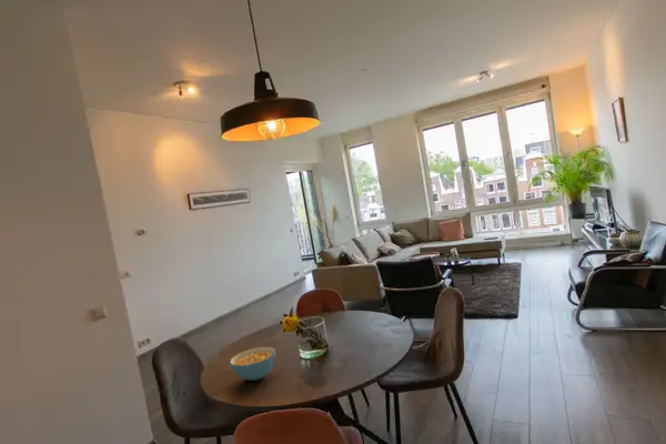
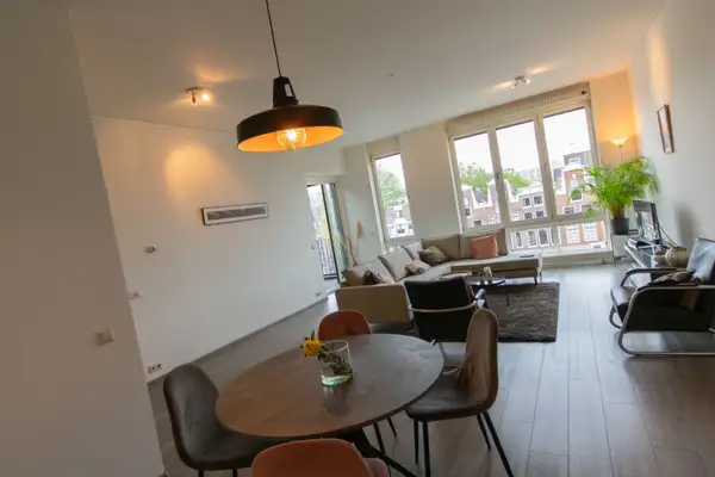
- cereal bowl [229,346,276,382]
